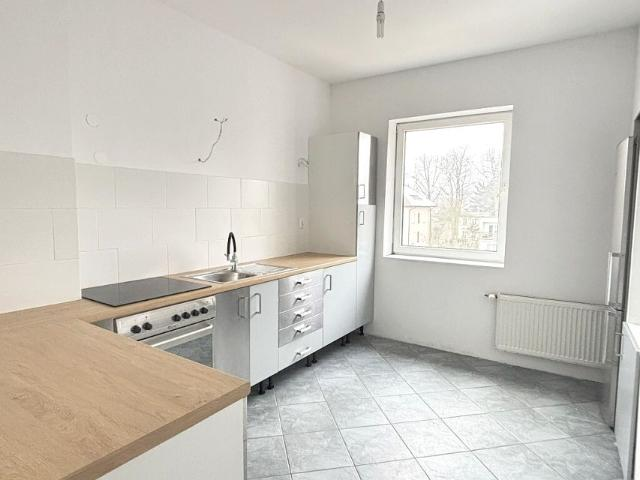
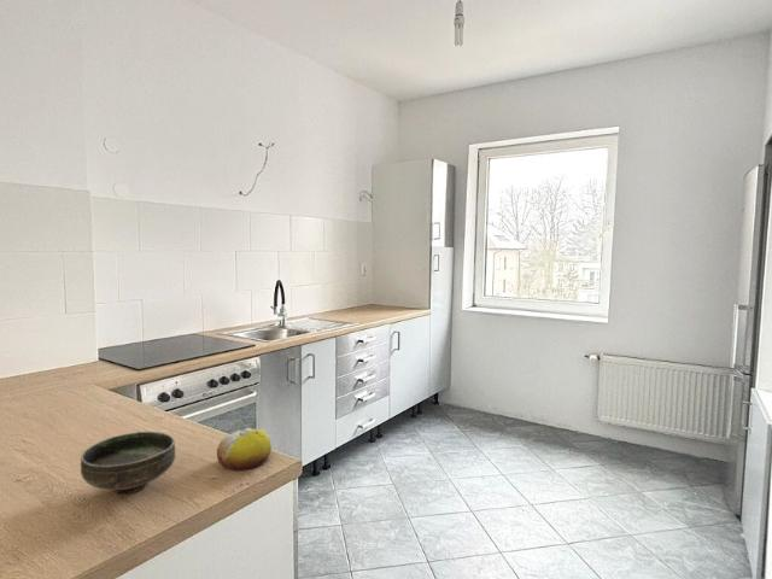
+ fruit [216,427,273,472]
+ bowl [80,431,176,495]
